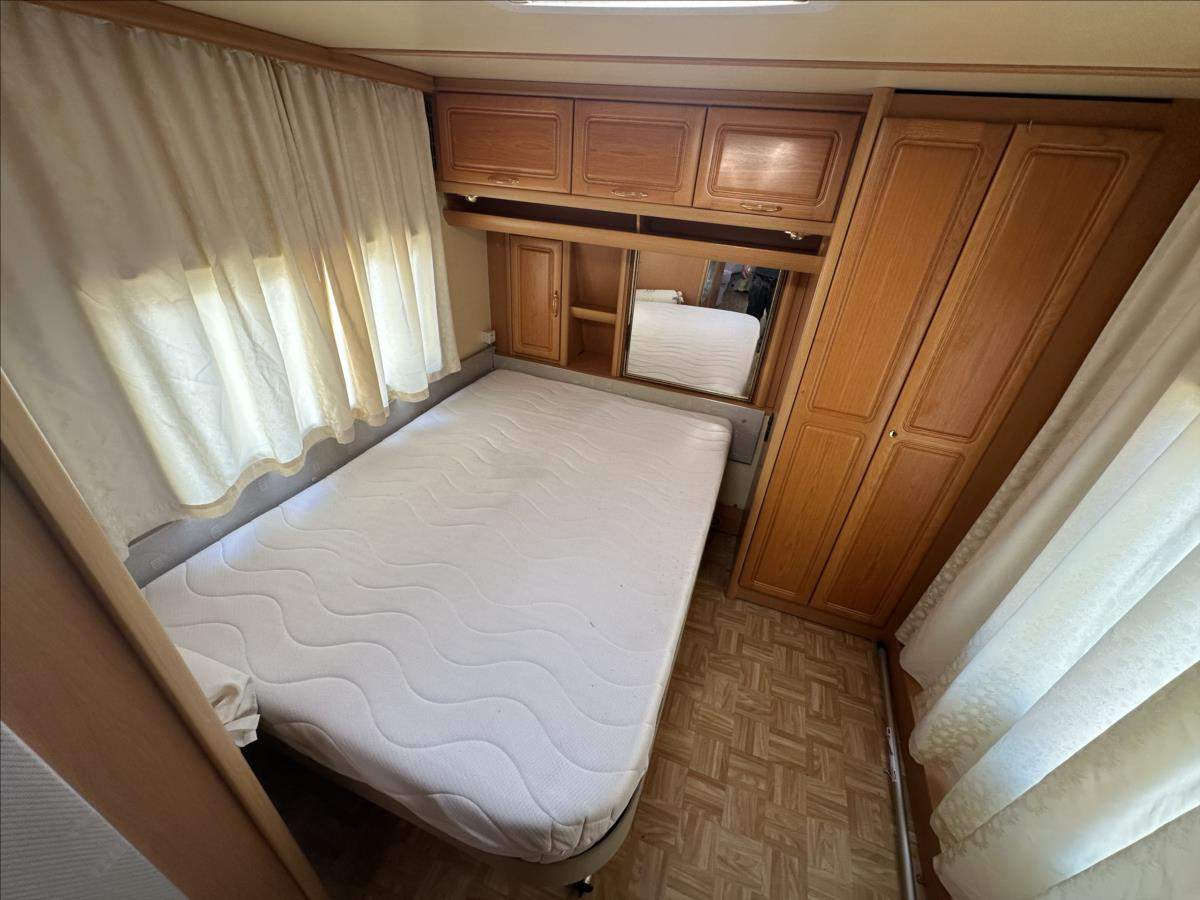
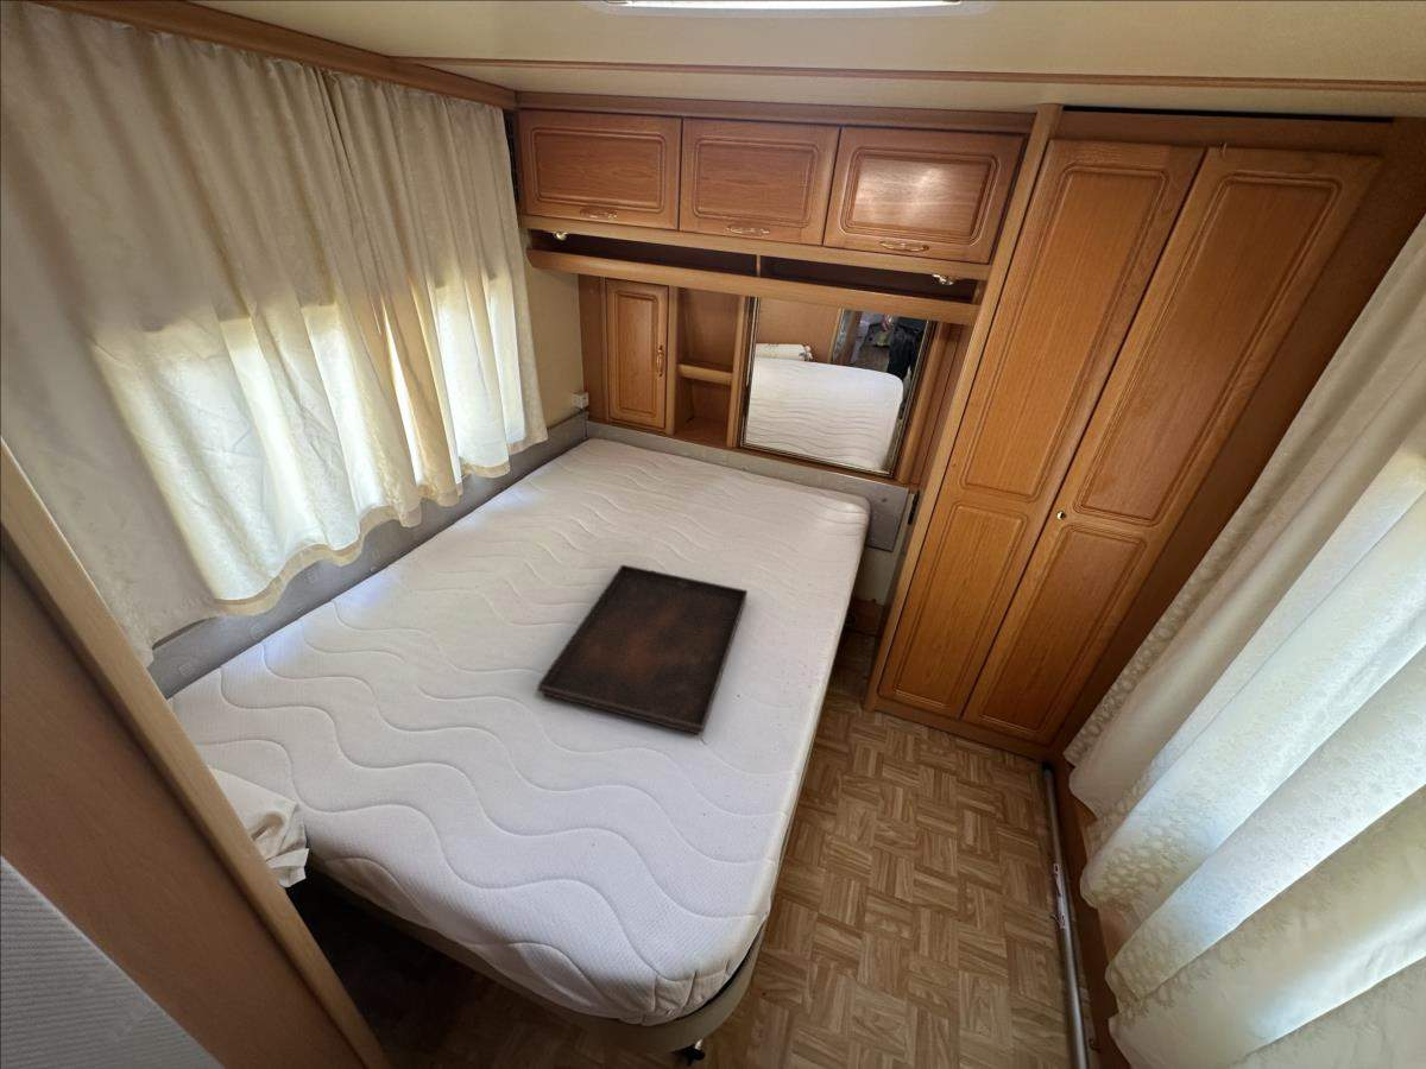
+ serving tray [536,563,749,735]
